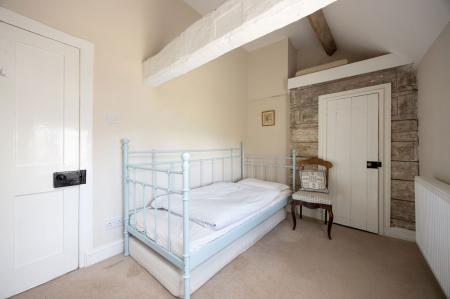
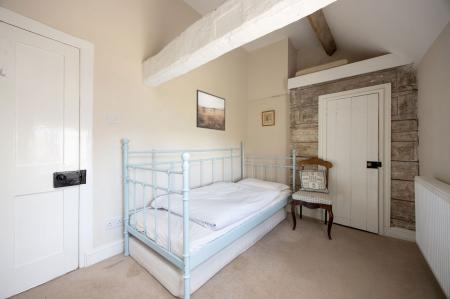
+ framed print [195,89,226,132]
